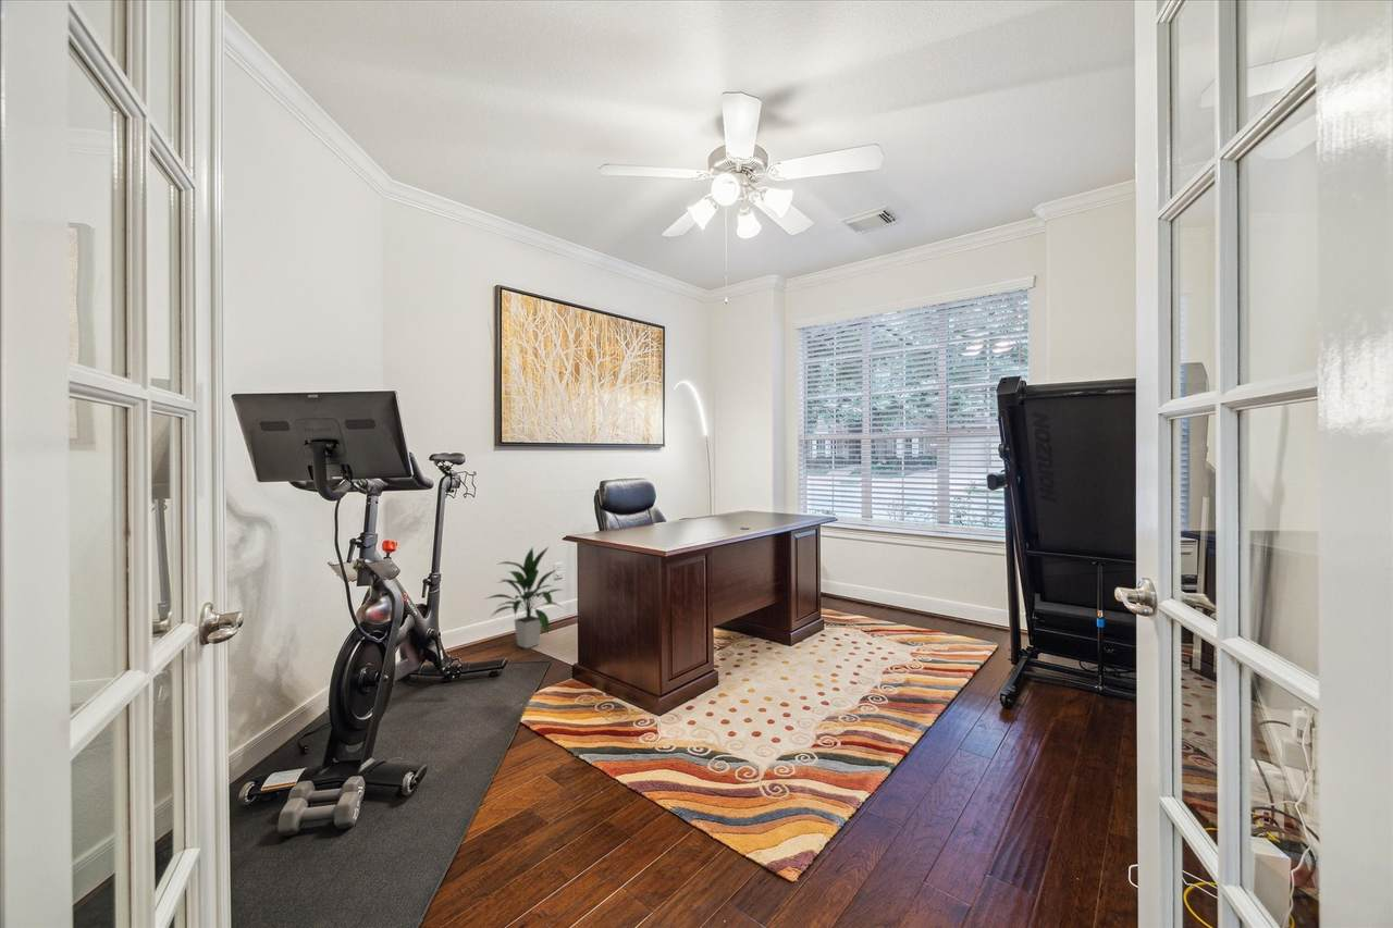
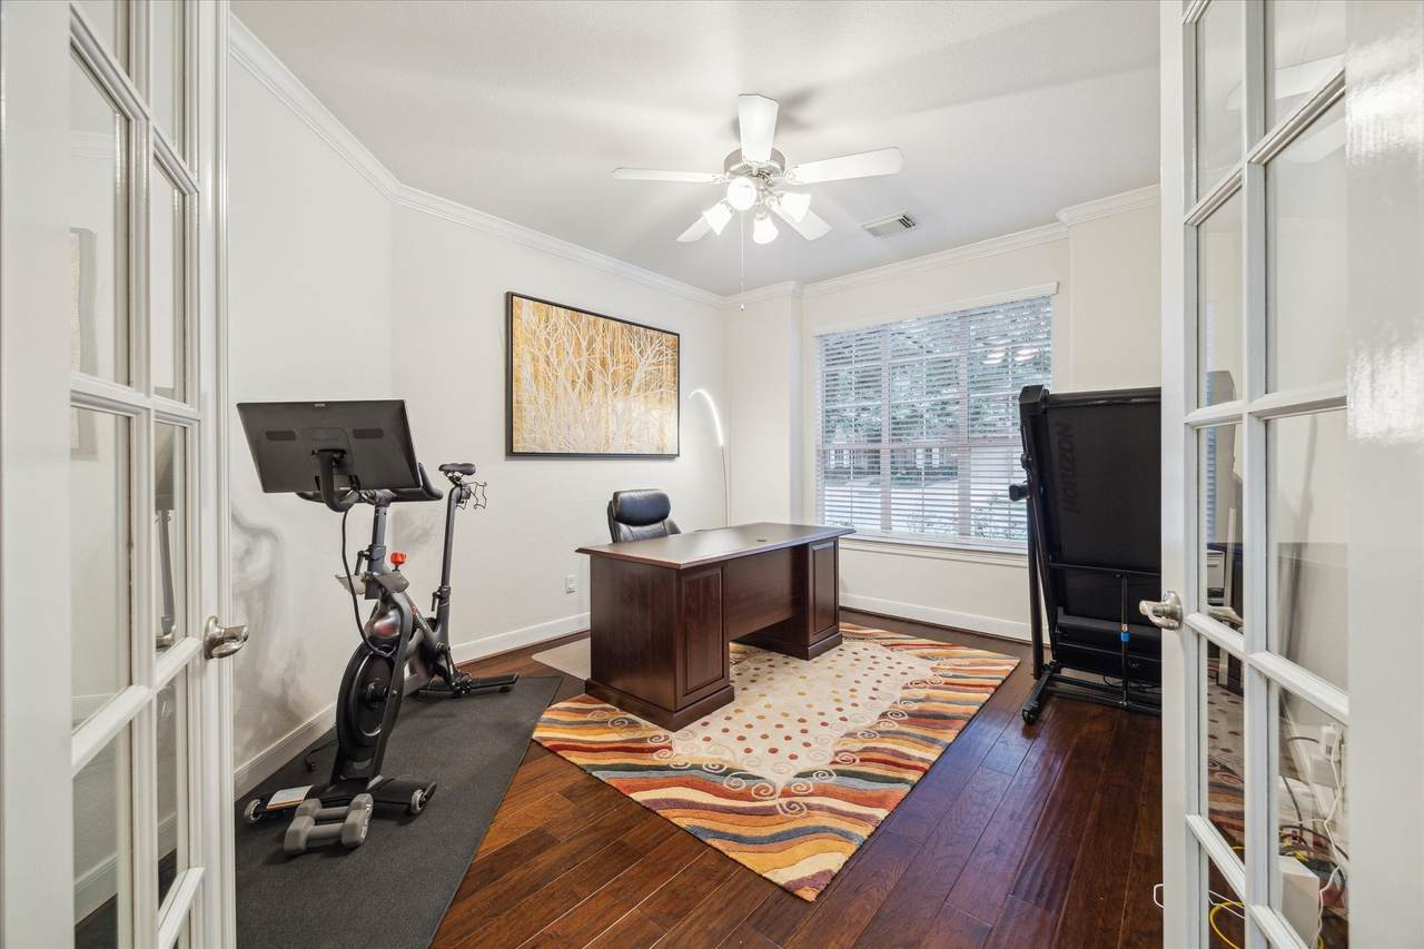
- indoor plant [484,545,563,649]
